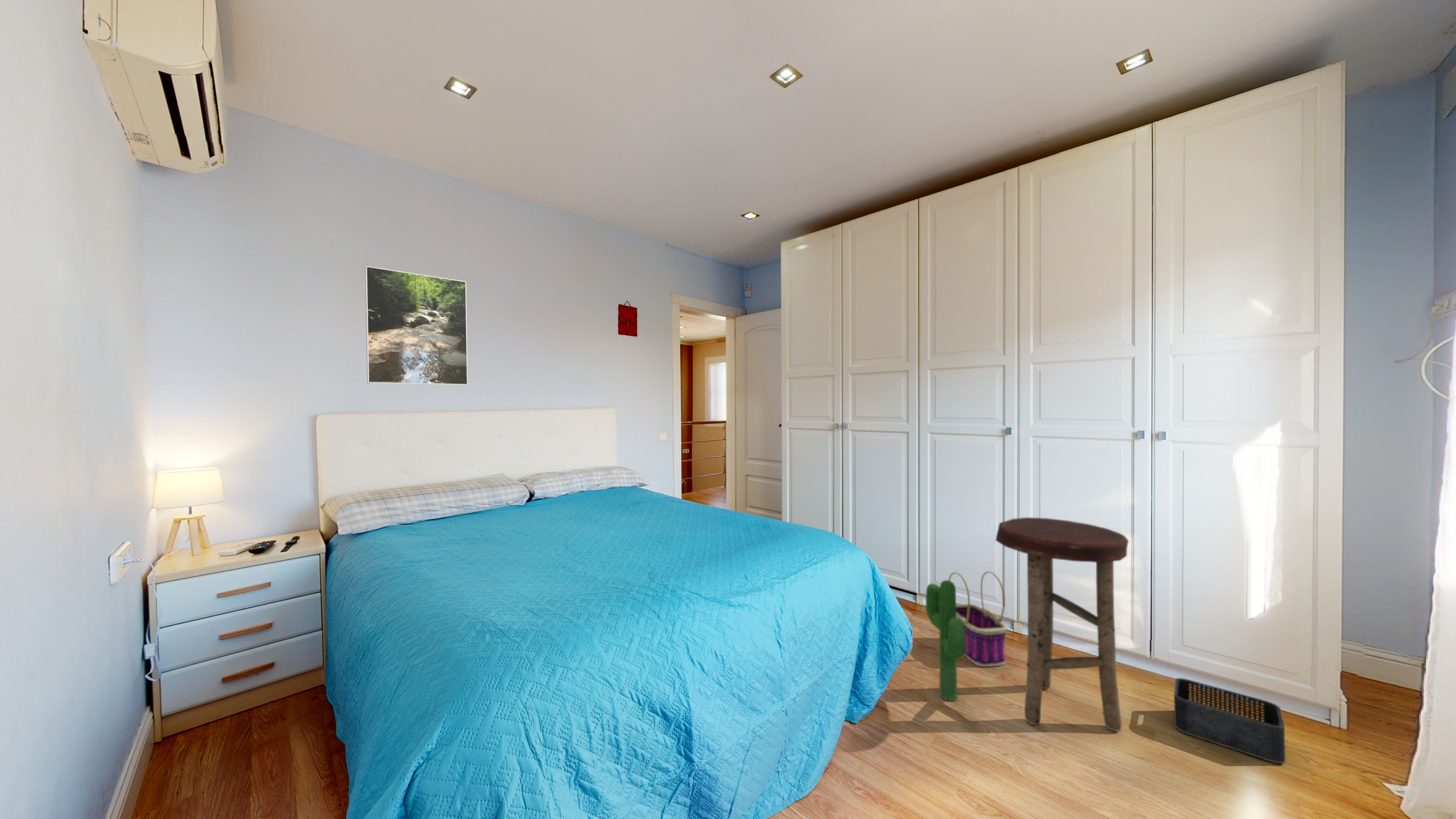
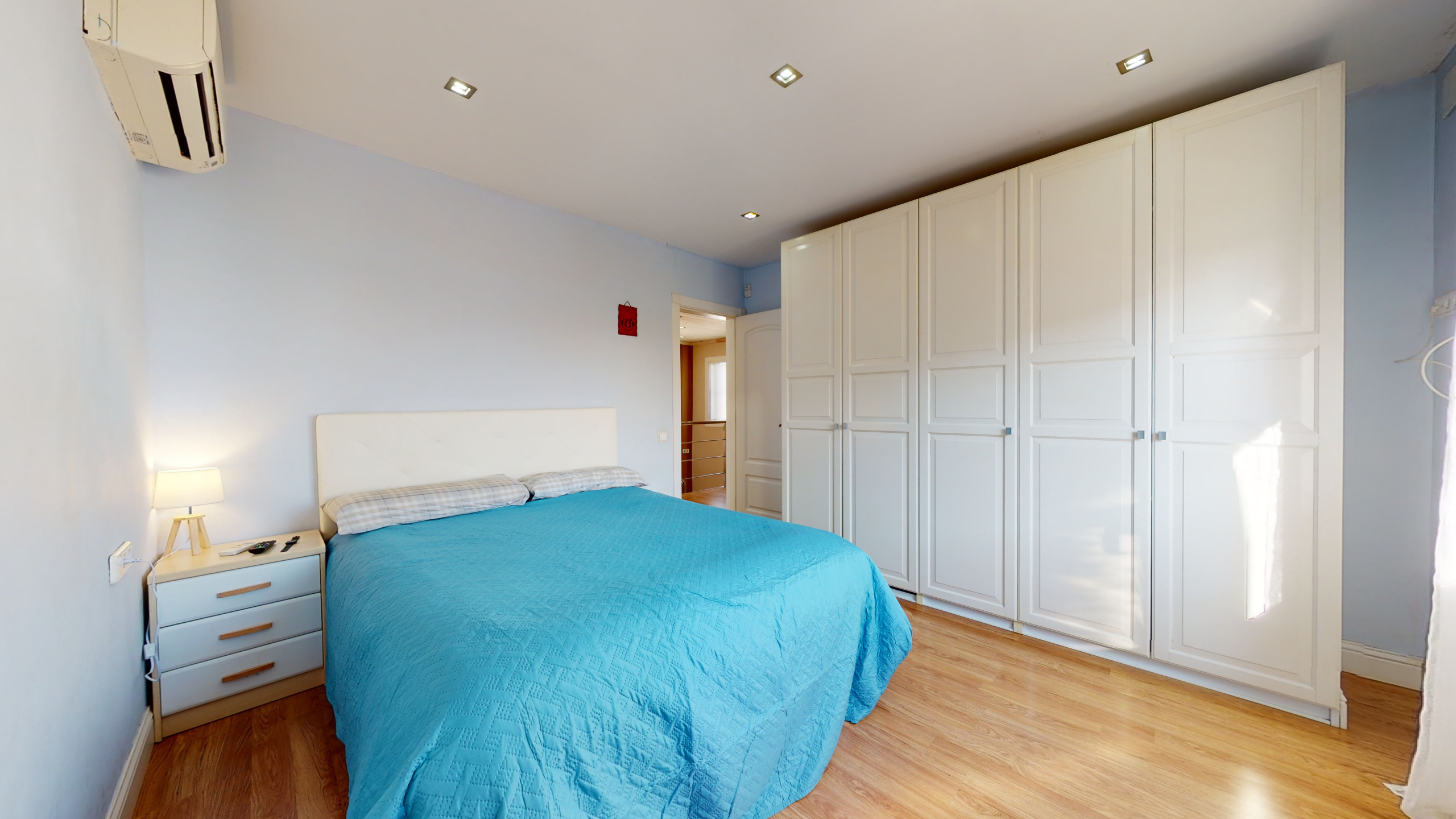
- basket [948,570,1007,667]
- decorative plant [925,580,966,702]
- storage bin [1173,677,1286,764]
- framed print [365,266,468,386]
- stool [995,517,1130,732]
